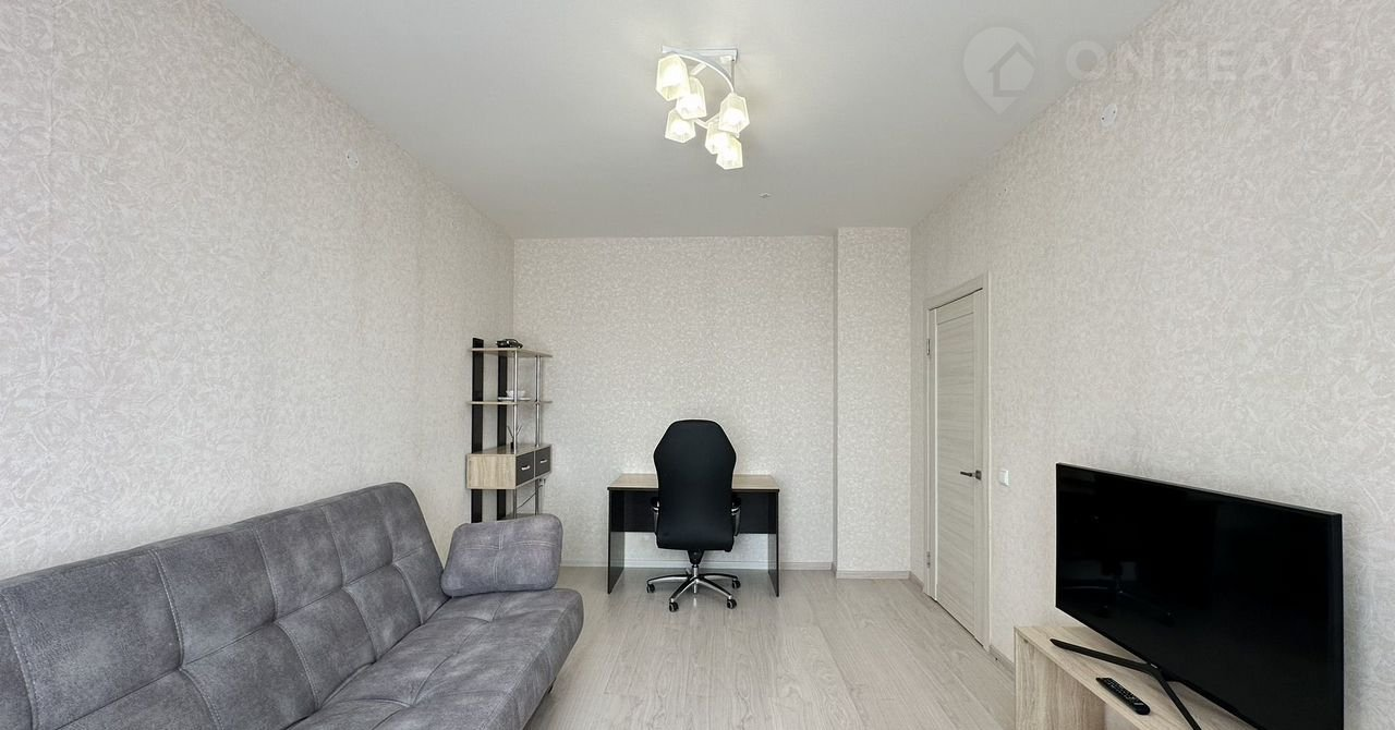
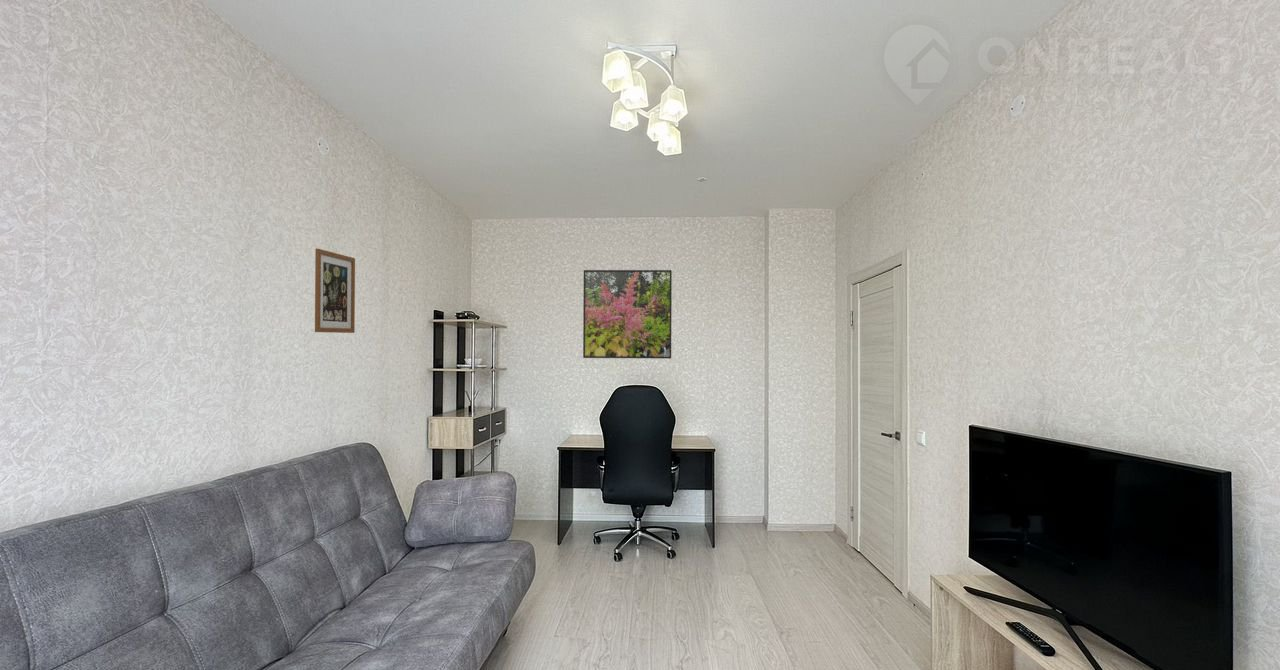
+ wall art [314,248,356,334]
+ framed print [582,269,673,360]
